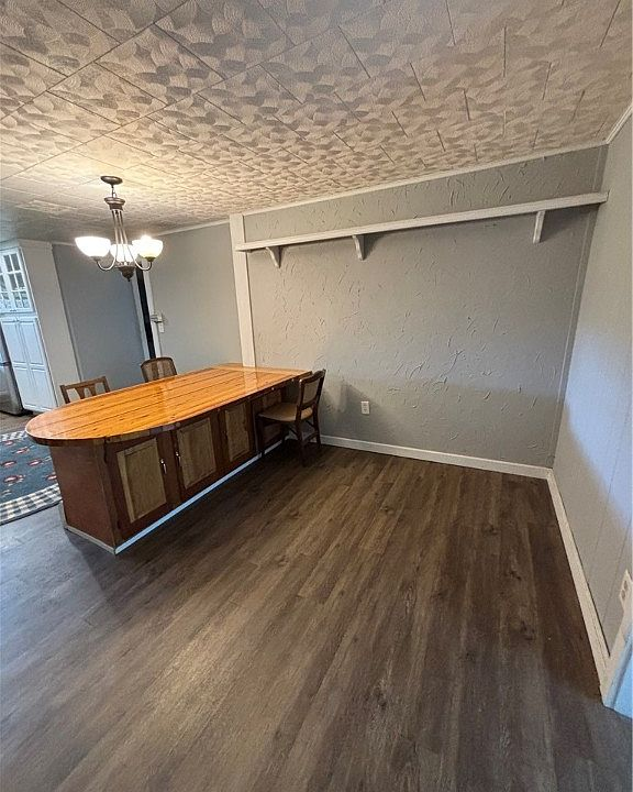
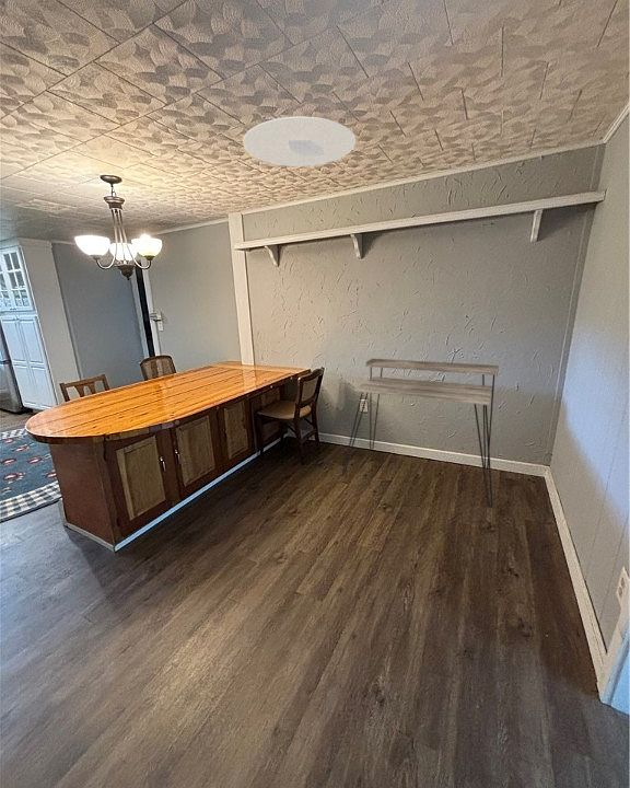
+ desk [341,358,500,509]
+ ceiling light [242,116,357,167]
